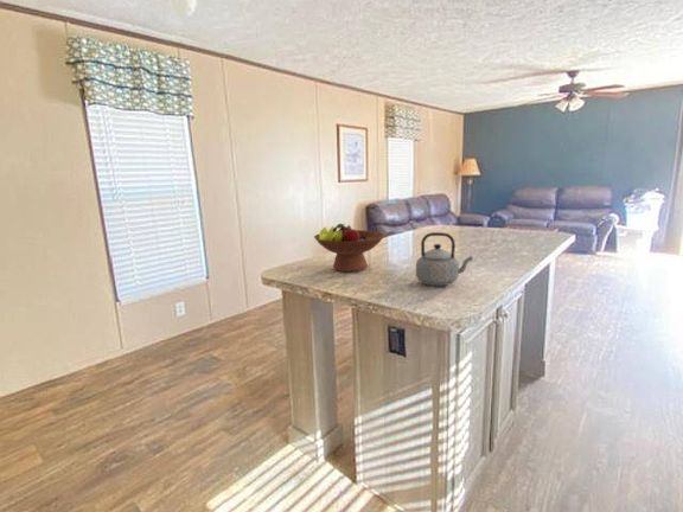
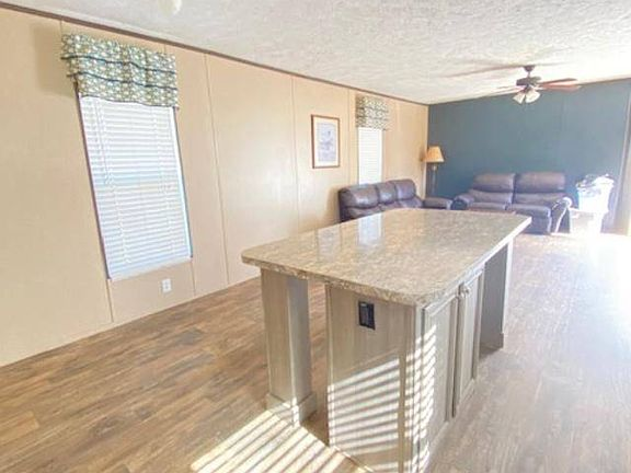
- teapot [415,231,473,287]
- fruit bowl [313,223,387,273]
